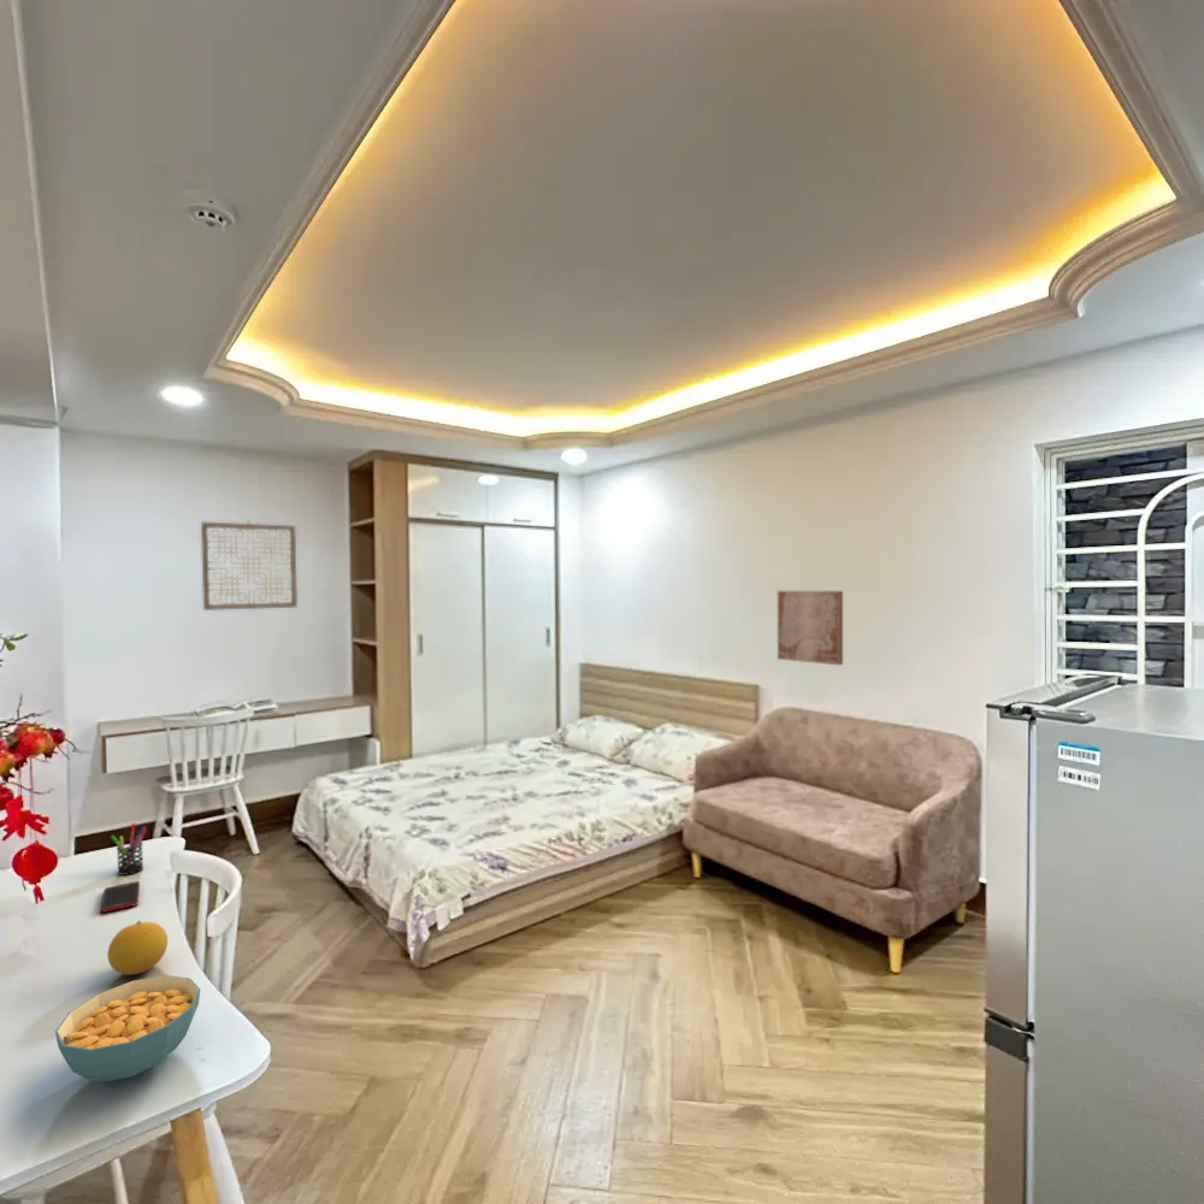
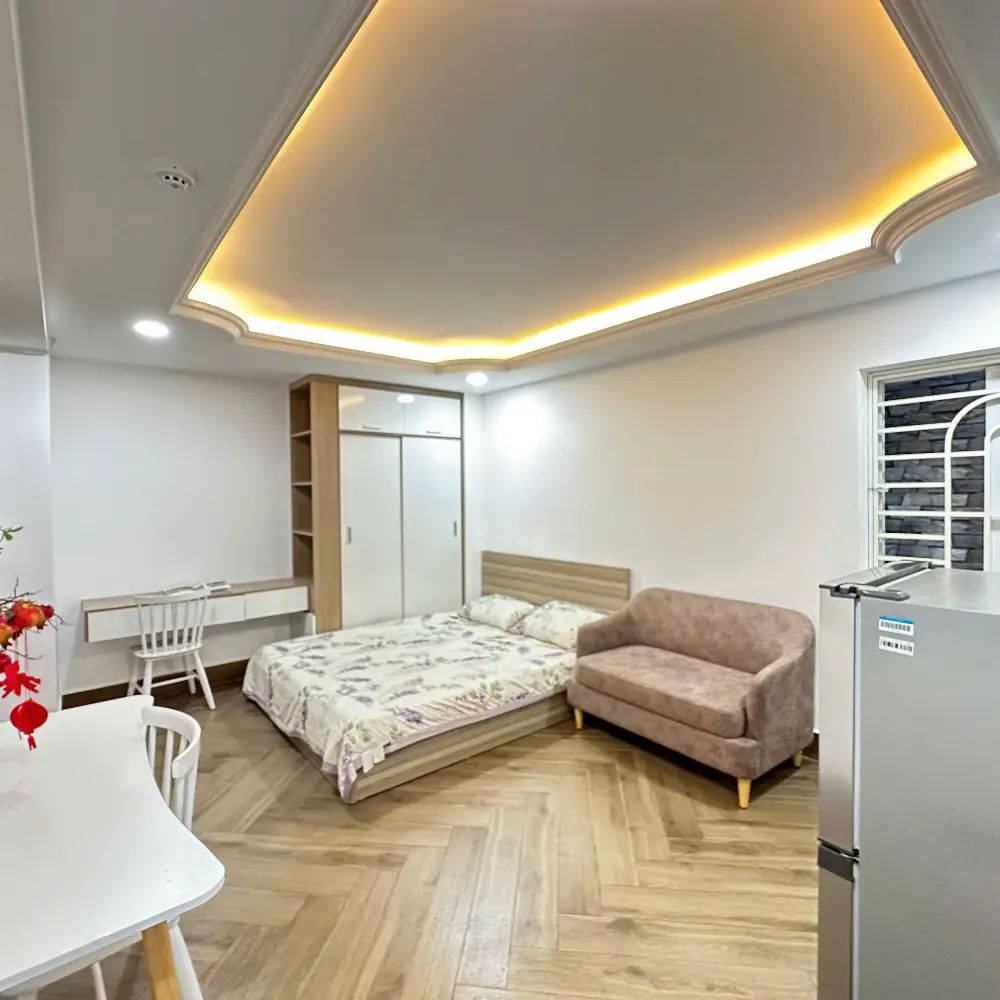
- fruit [106,920,169,976]
- cereal bowl [54,974,201,1082]
- wall art [777,590,844,666]
- wall art [200,520,299,612]
- cell phone [100,880,141,914]
- pen holder [110,822,148,877]
